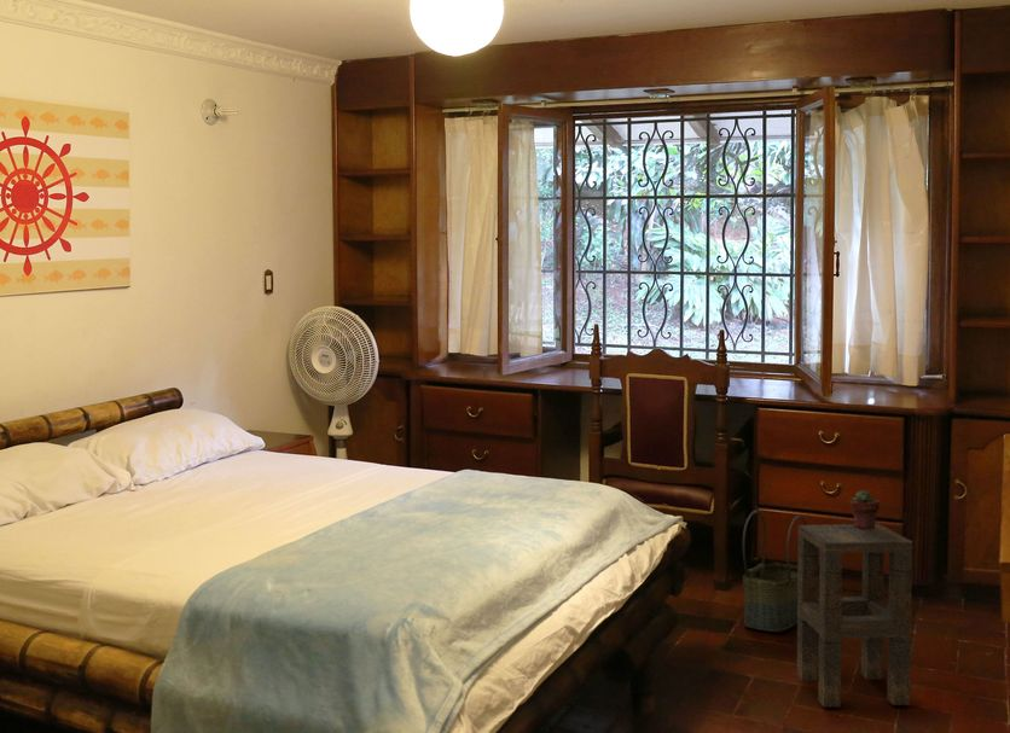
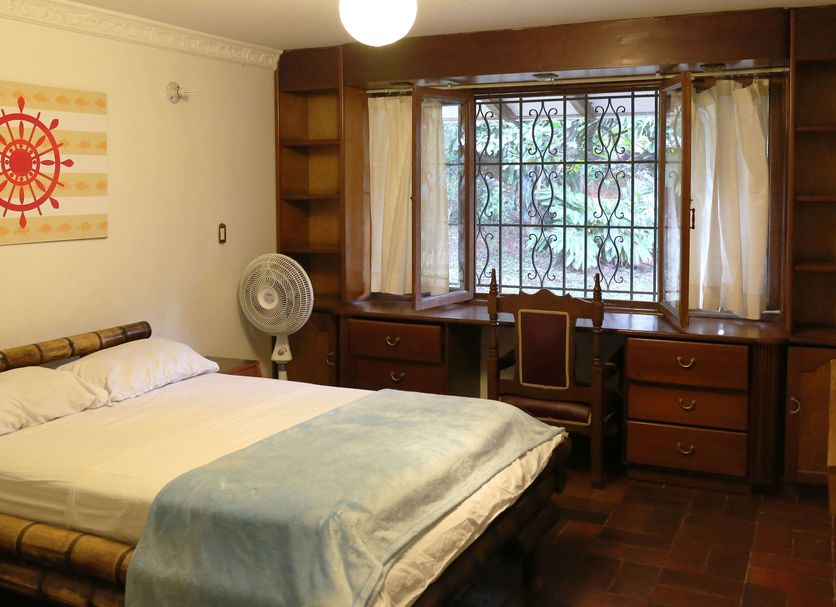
- potted succulent [849,489,881,529]
- basket [742,510,808,633]
- side table [796,523,913,709]
